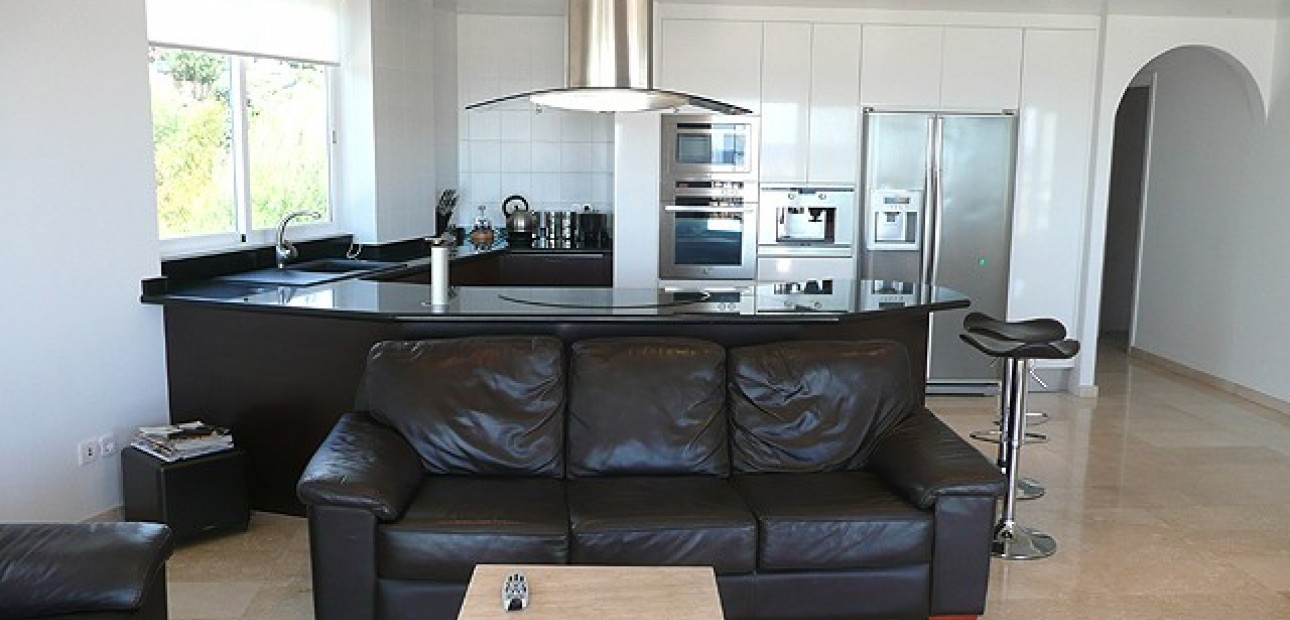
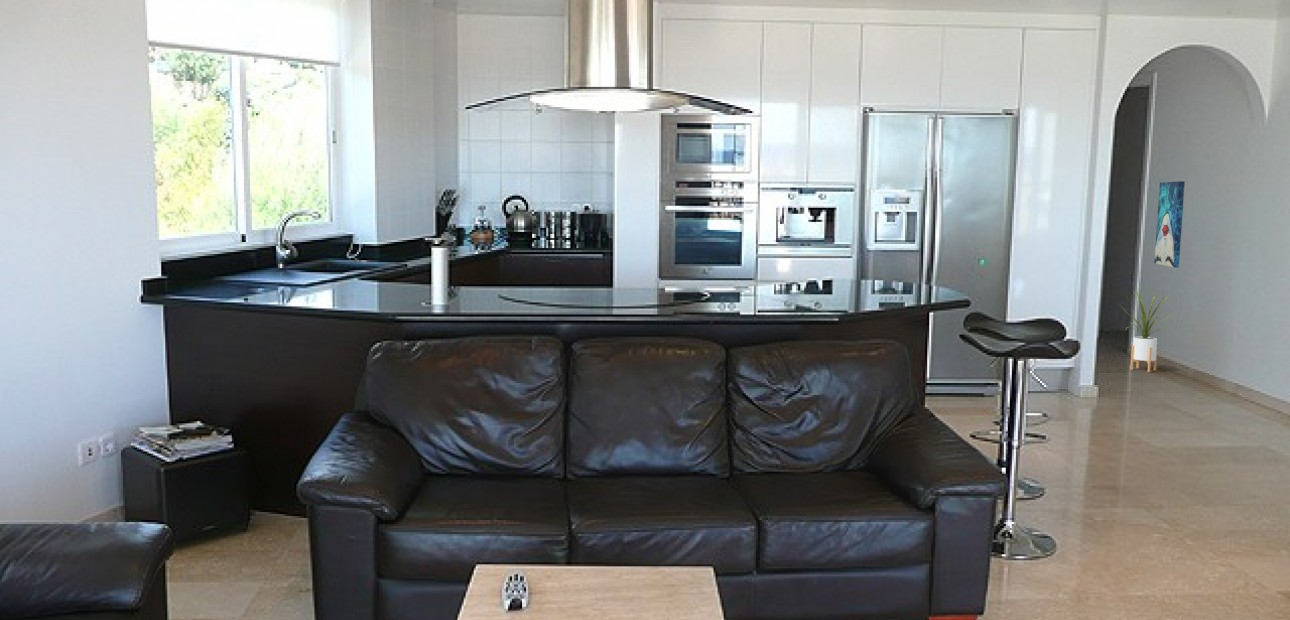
+ wall art [1154,180,1186,269]
+ house plant [1119,286,1171,373]
